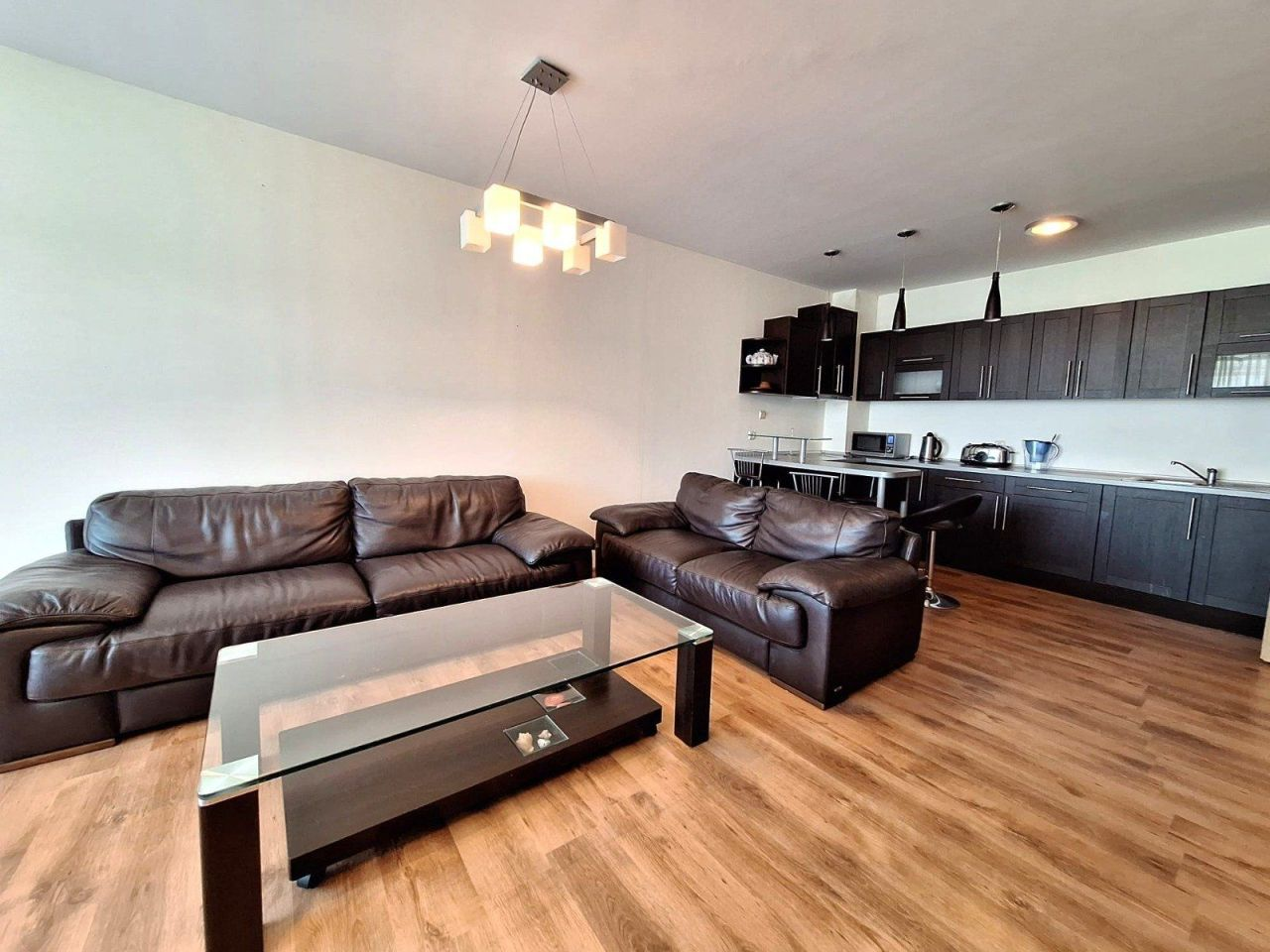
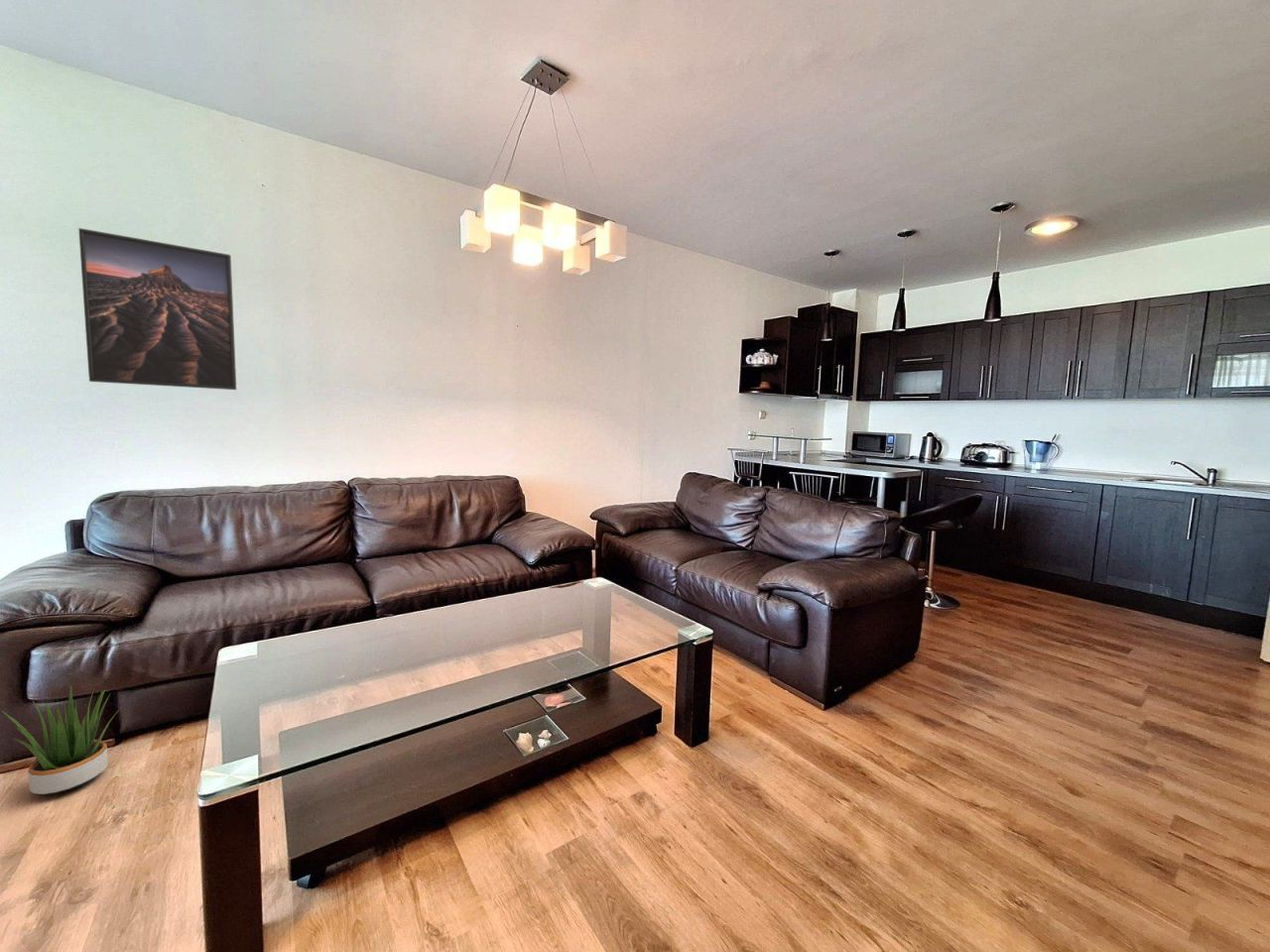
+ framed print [77,227,237,391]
+ potted plant [1,685,121,795]
